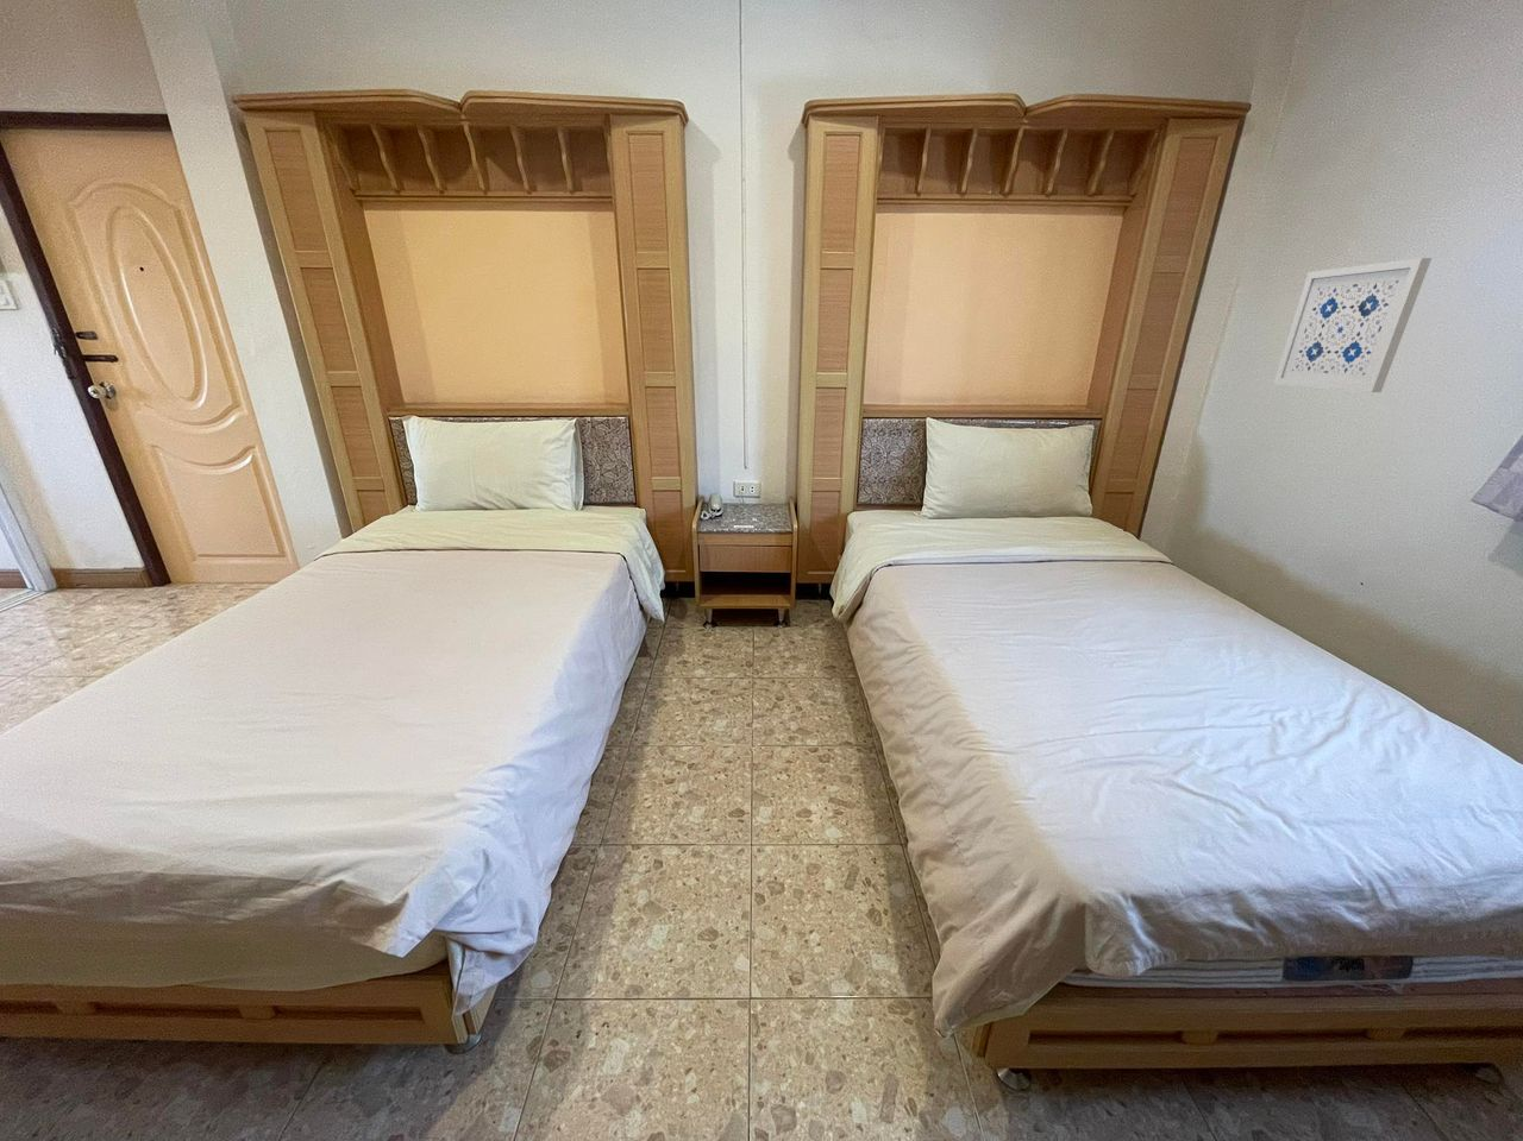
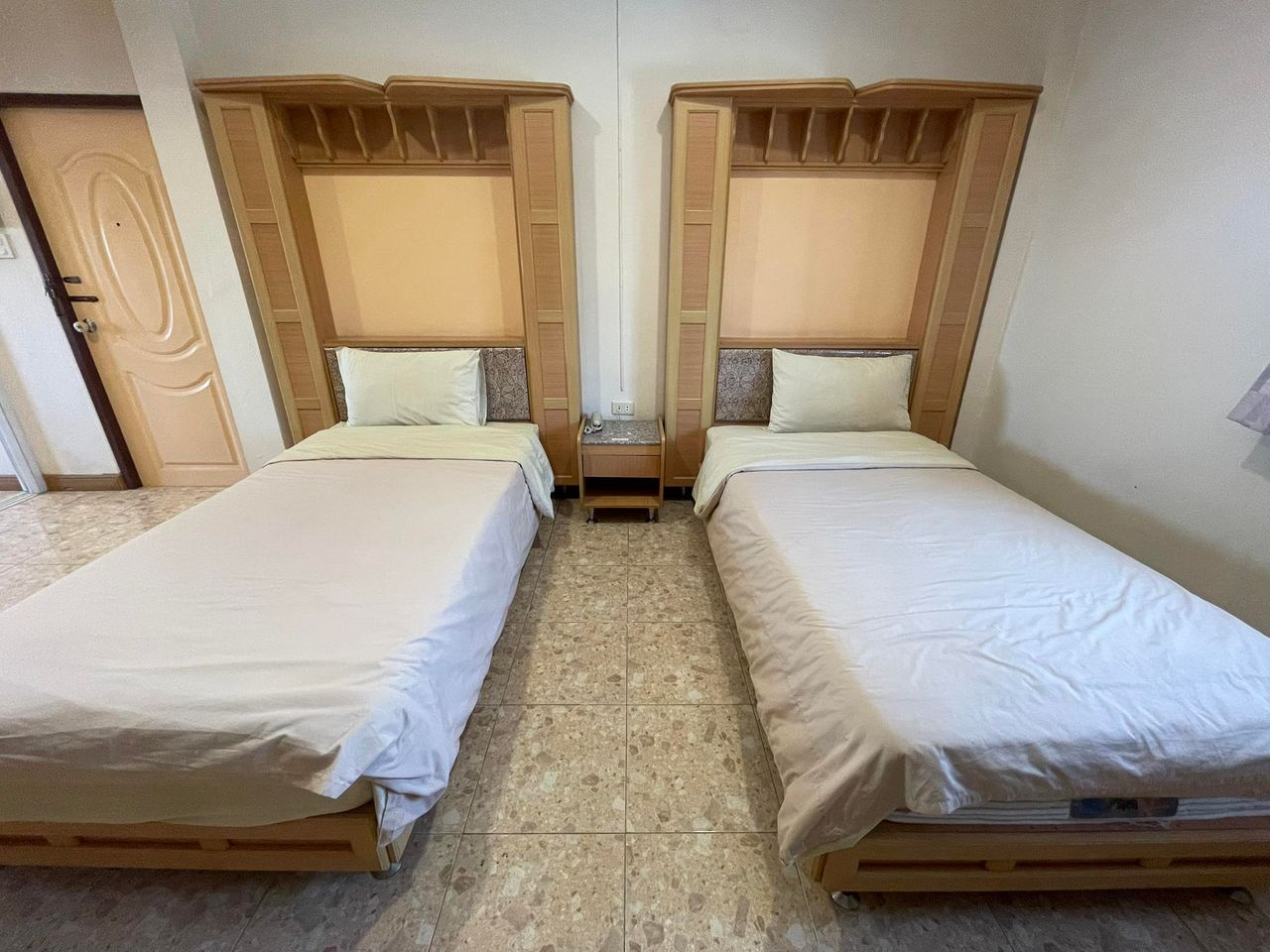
- wall art [1272,256,1433,393]
